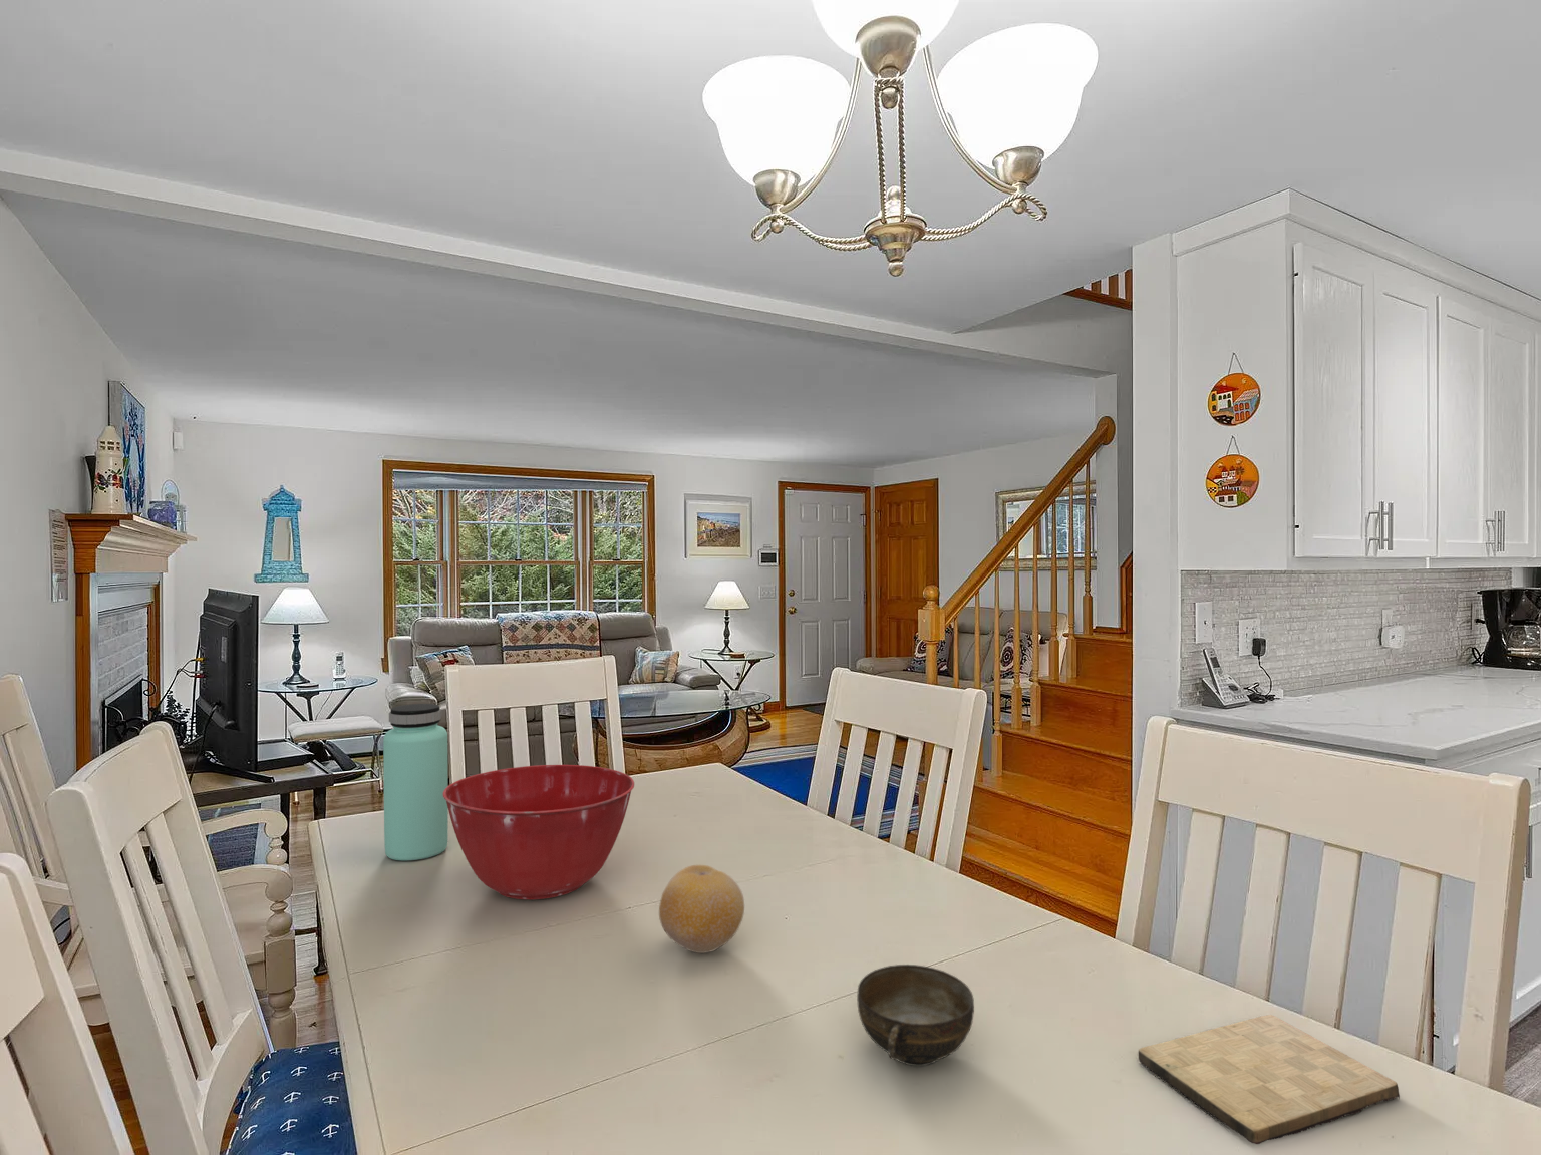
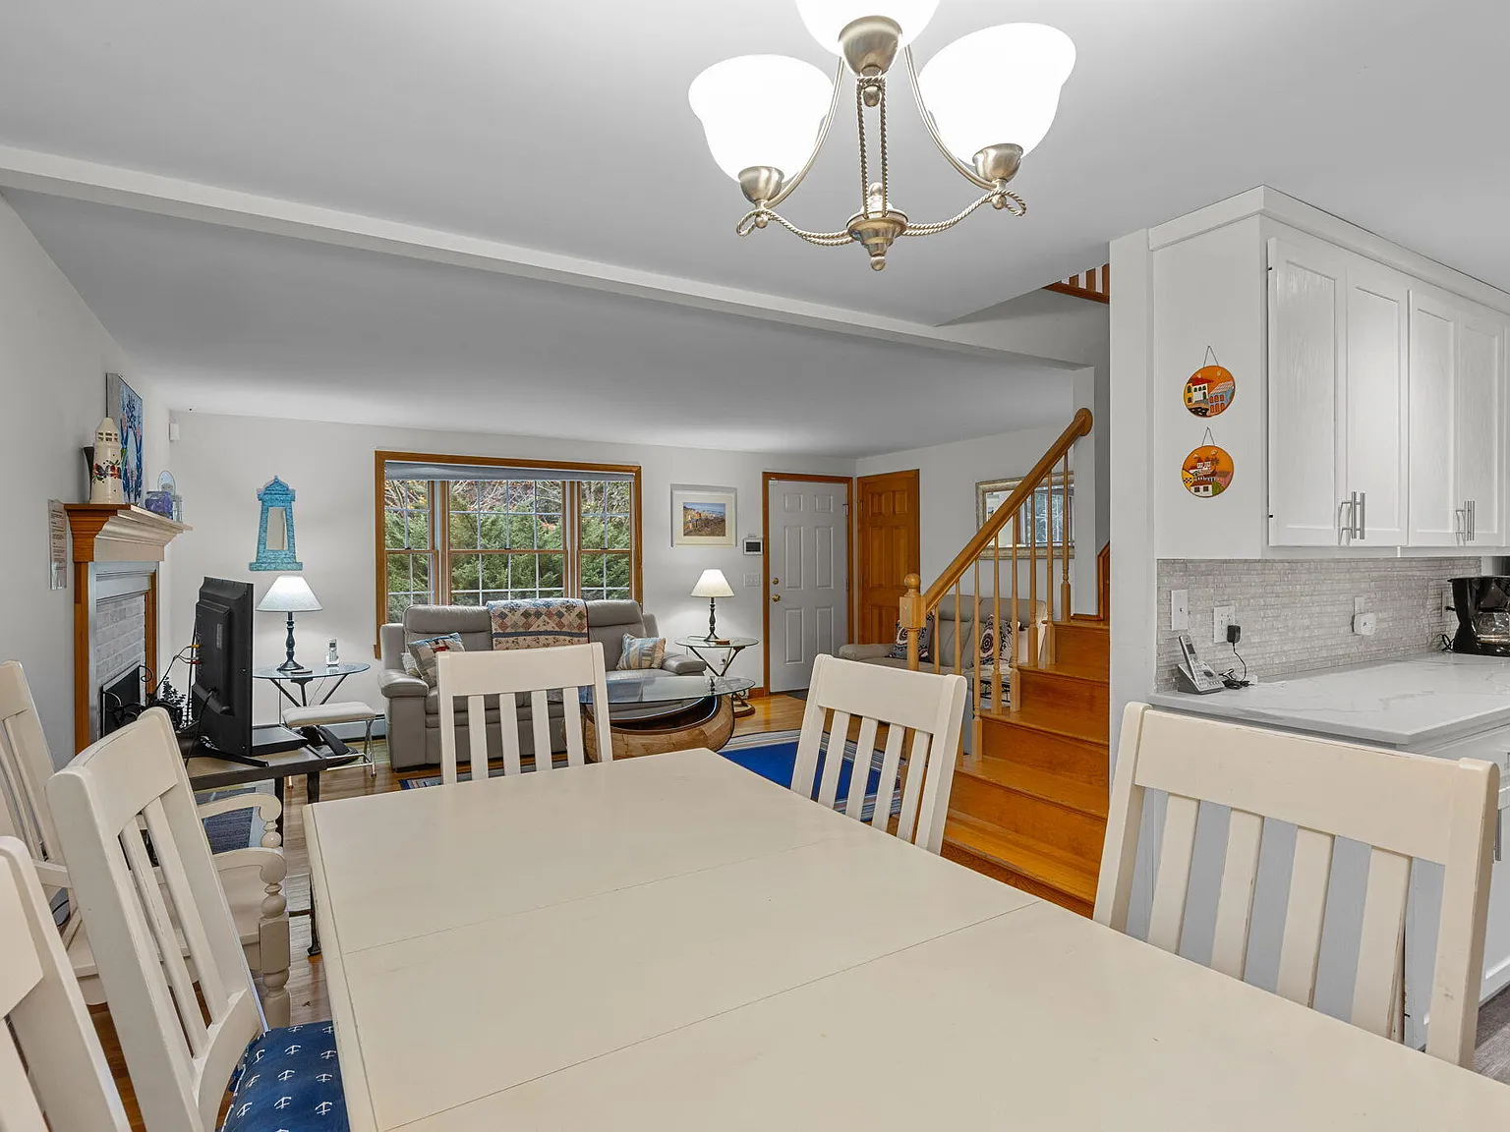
- mixing bowl [443,764,635,900]
- cup [855,963,976,1066]
- cutting board [1138,1013,1400,1145]
- bottle [382,702,449,861]
- fruit [658,864,745,955]
